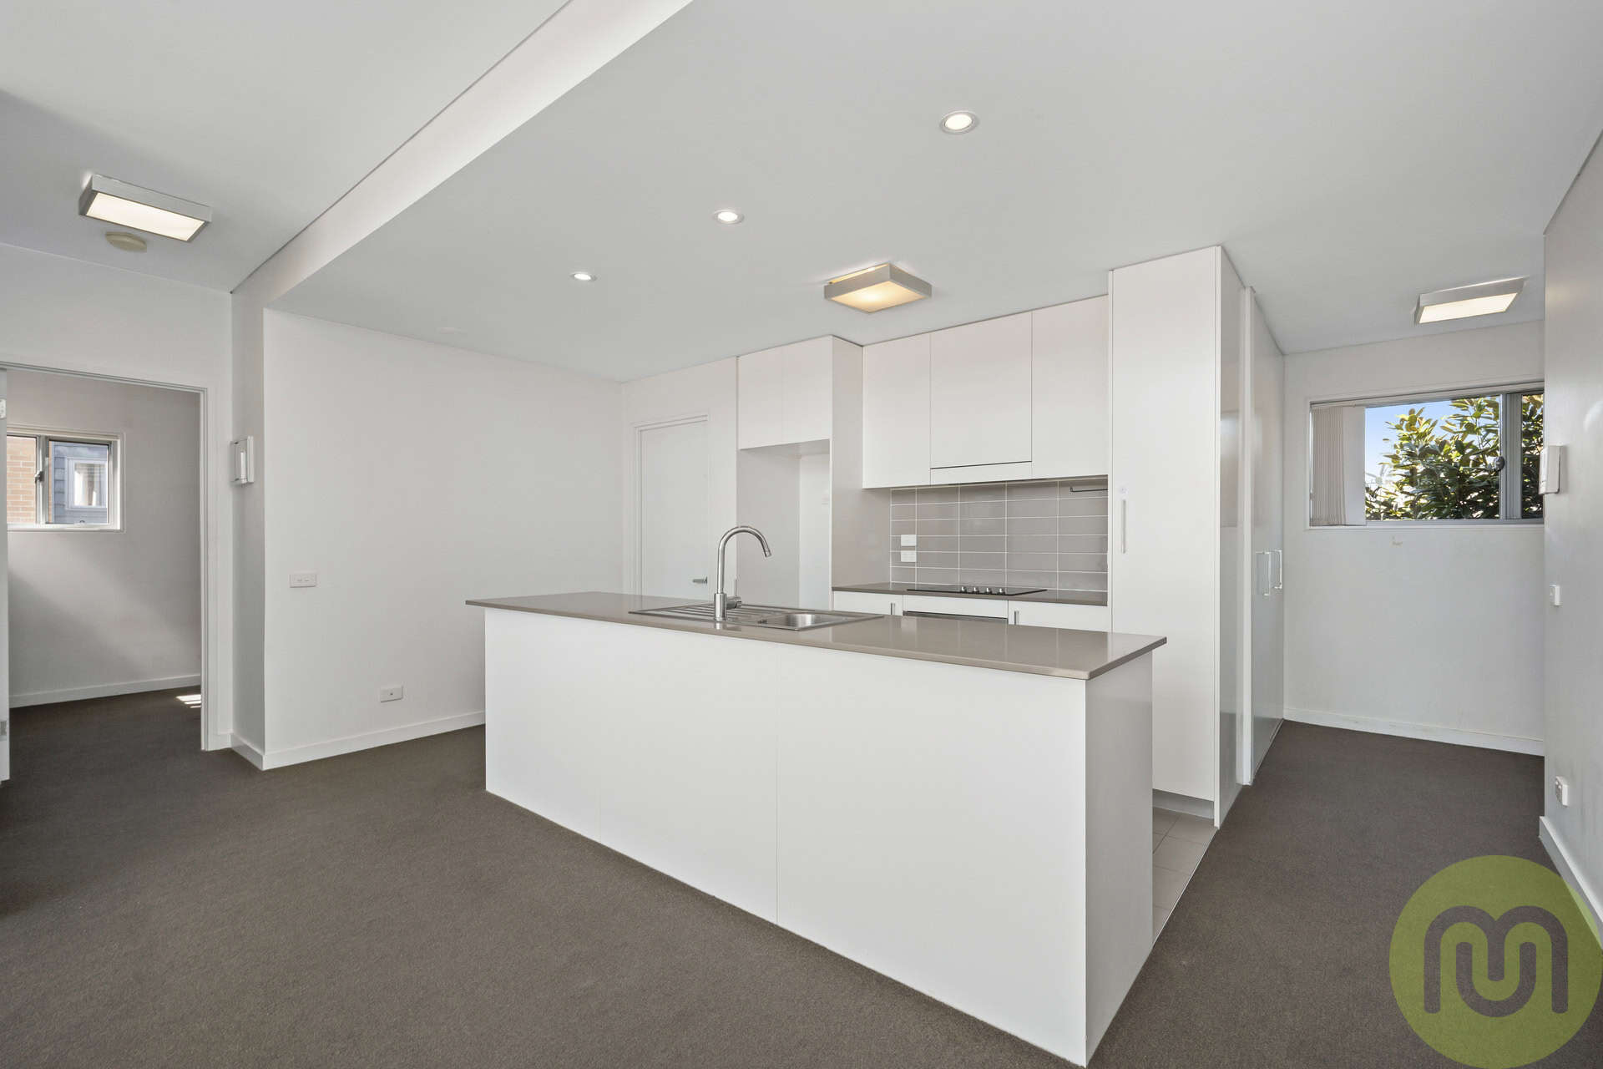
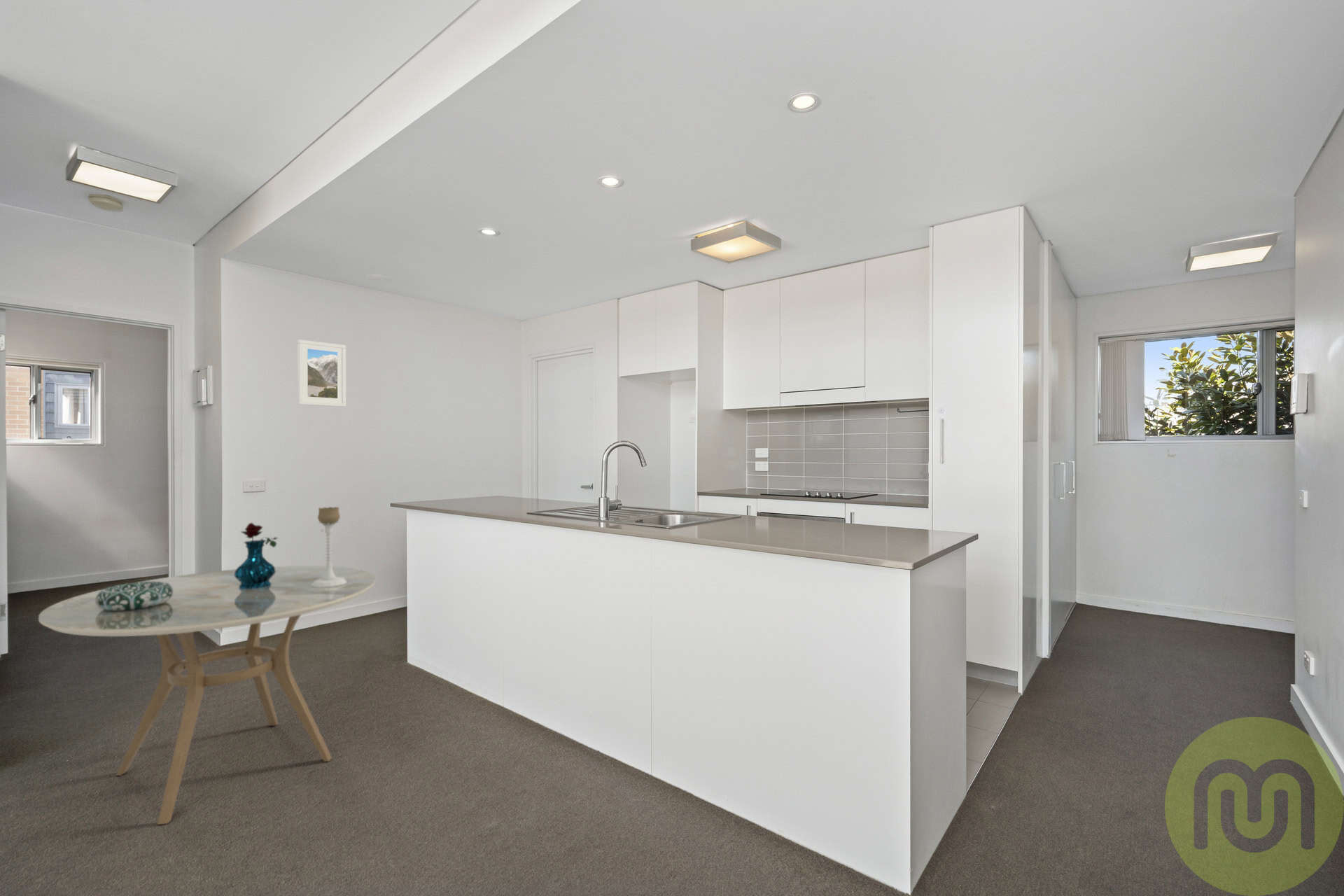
+ vase [235,522,279,589]
+ decorative bowl [96,581,173,610]
+ dining table [38,565,376,825]
+ candle holder [311,506,347,587]
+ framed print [297,339,346,407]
